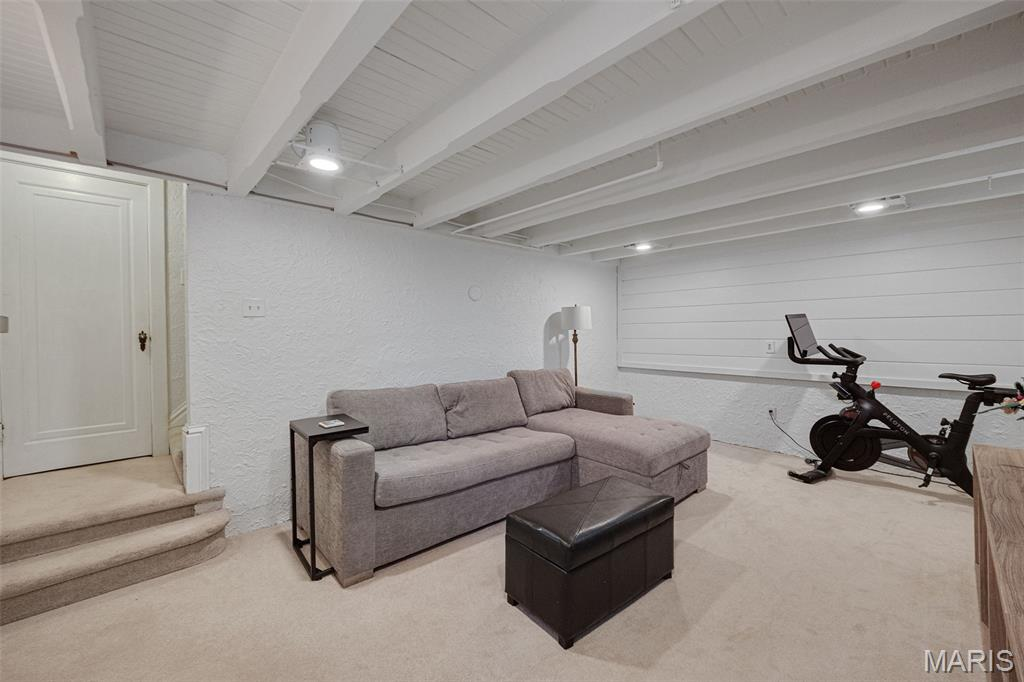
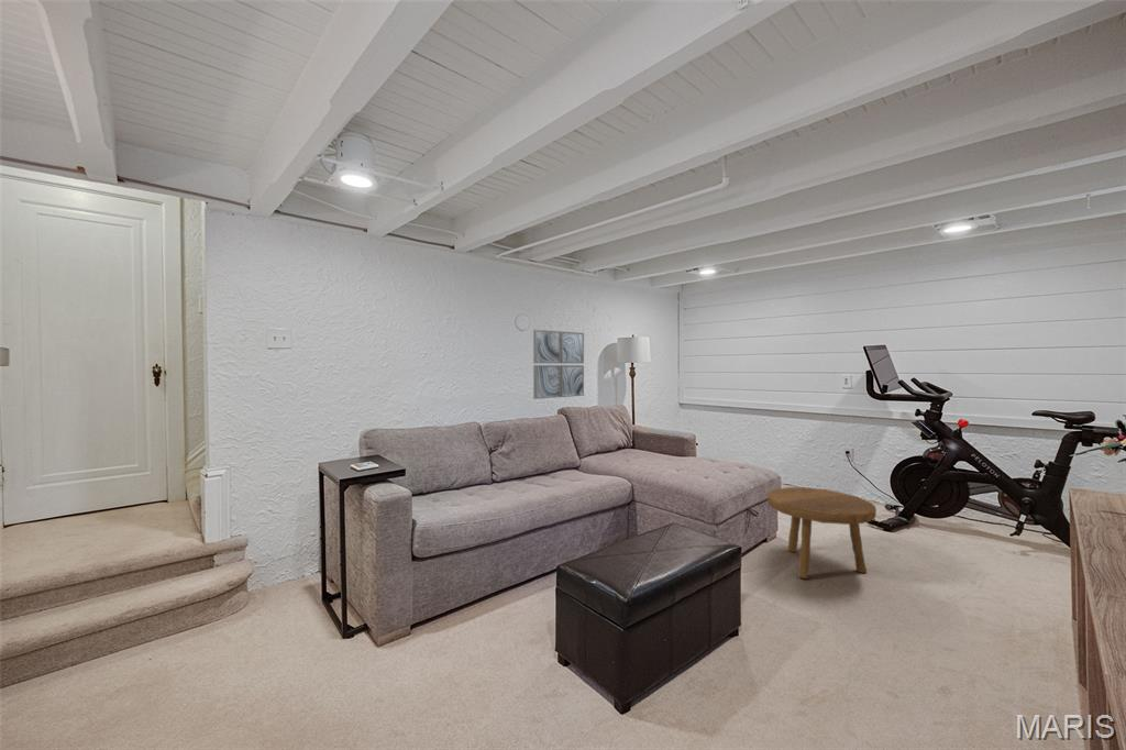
+ footstool [766,486,877,580]
+ wall art [532,329,585,400]
